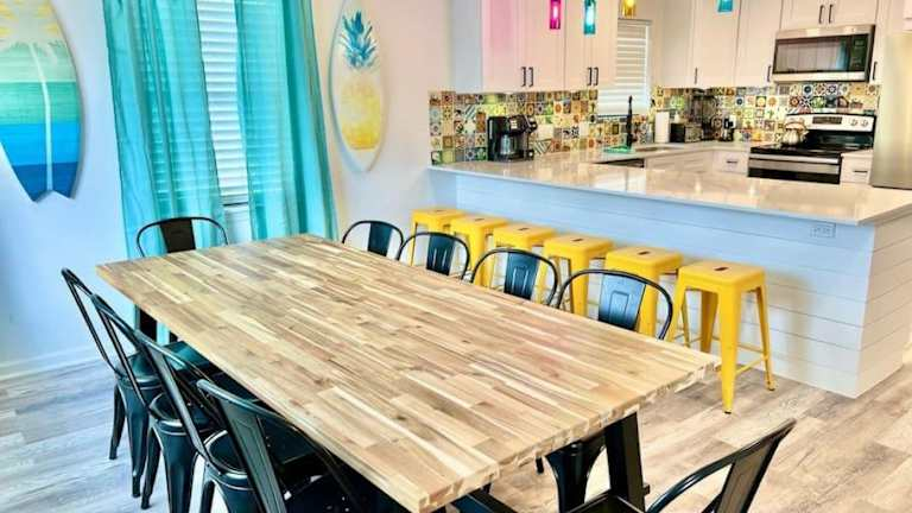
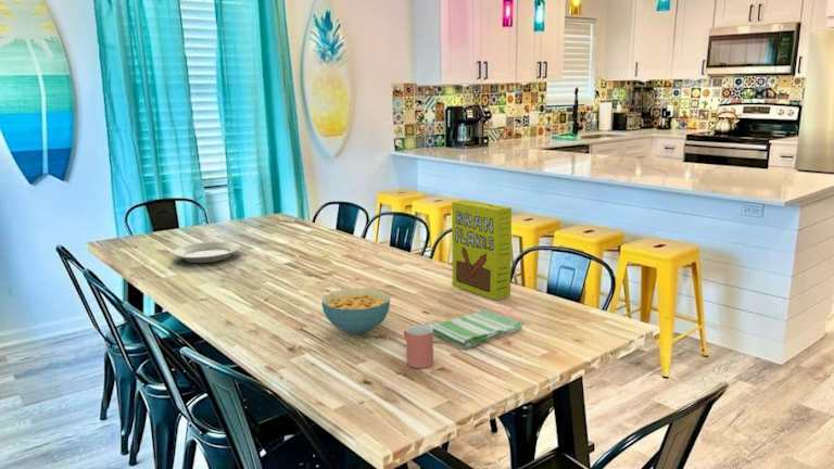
+ cereal box [451,199,513,301]
+ plate [172,241,242,264]
+ cup [403,324,434,369]
+ cereal bowl [320,288,391,335]
+ dish towel [426,308,526,350]
